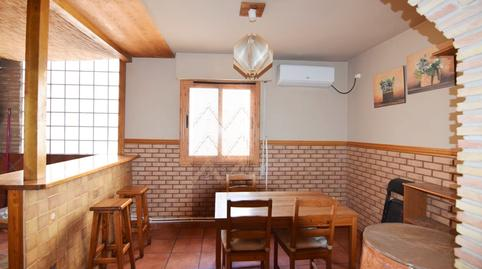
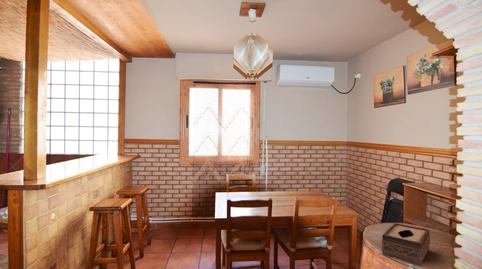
+ tissue box [381,222,431,267]
